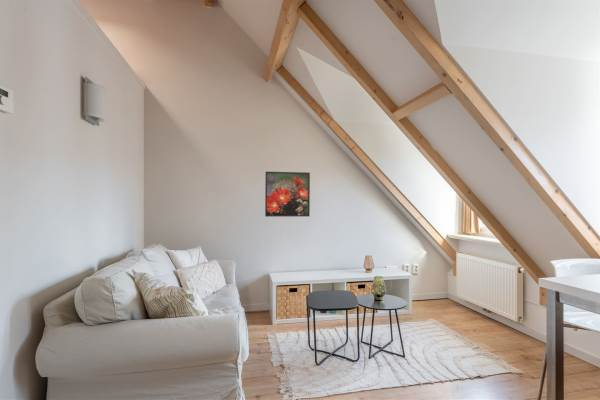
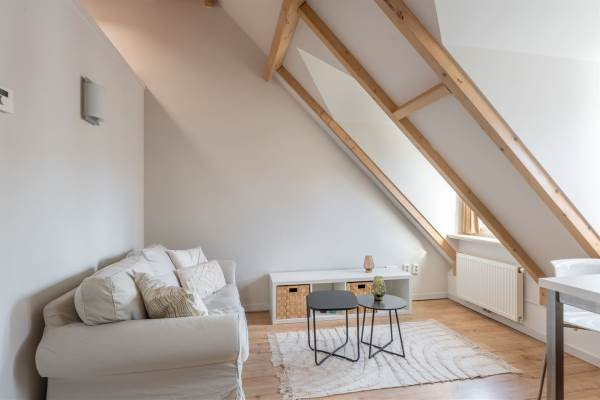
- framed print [264,171,311,218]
